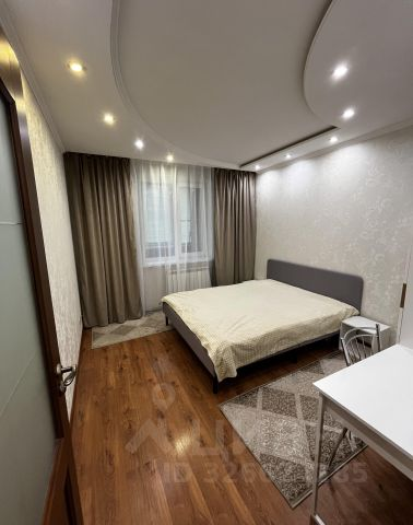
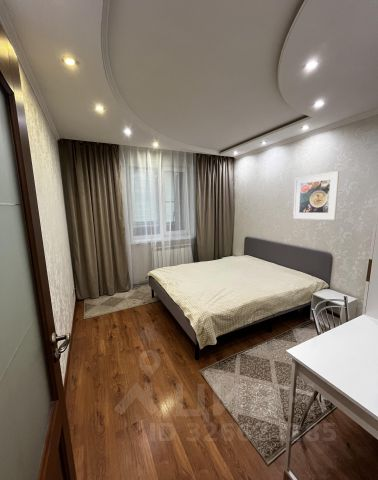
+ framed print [292,170,340,221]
